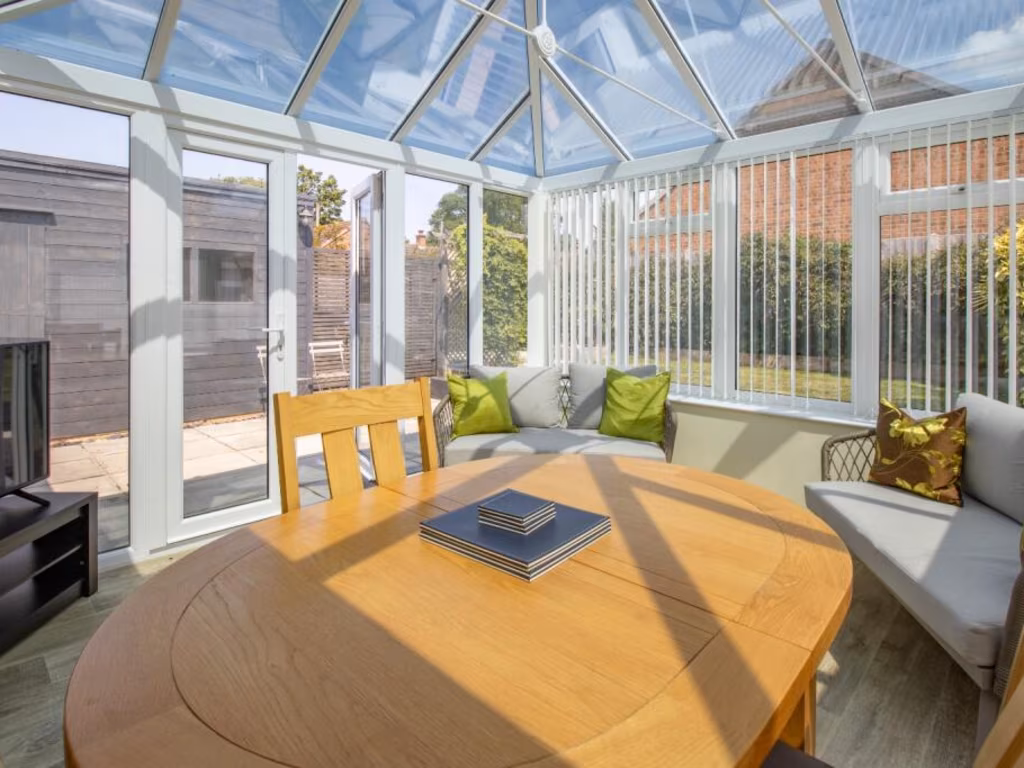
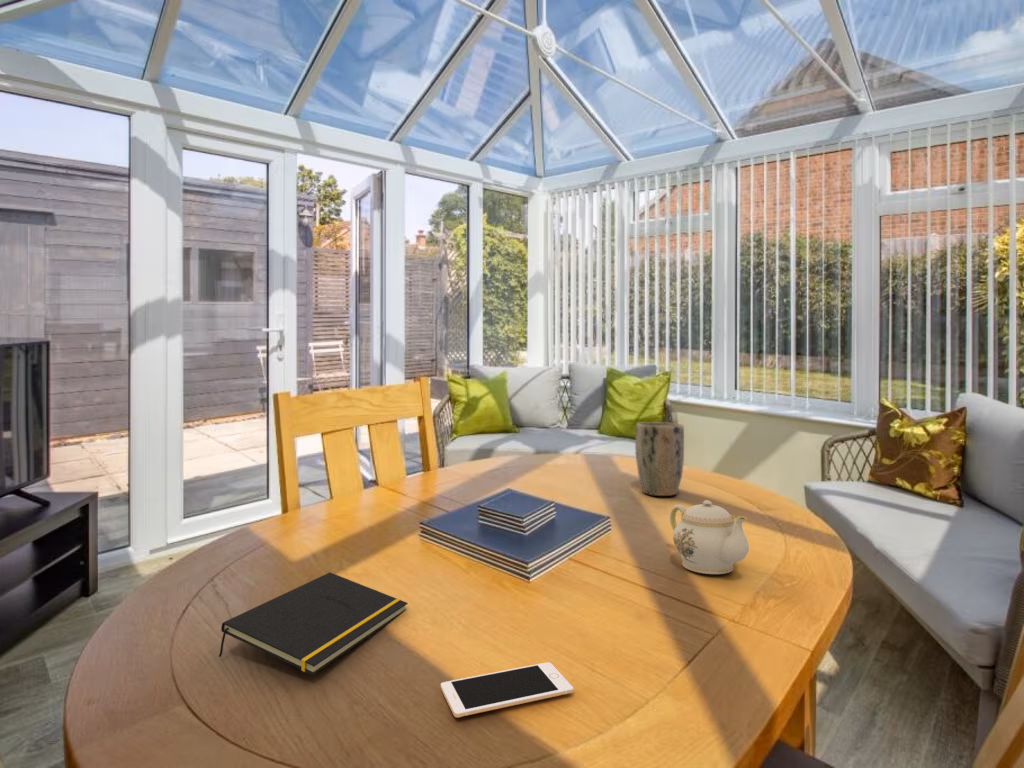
+ teapot [669,499,750,575]
+ notepad [218,571,409,676]
+ plant pot [634,421,685,497]
+ cell phone [440,661,574,718]
